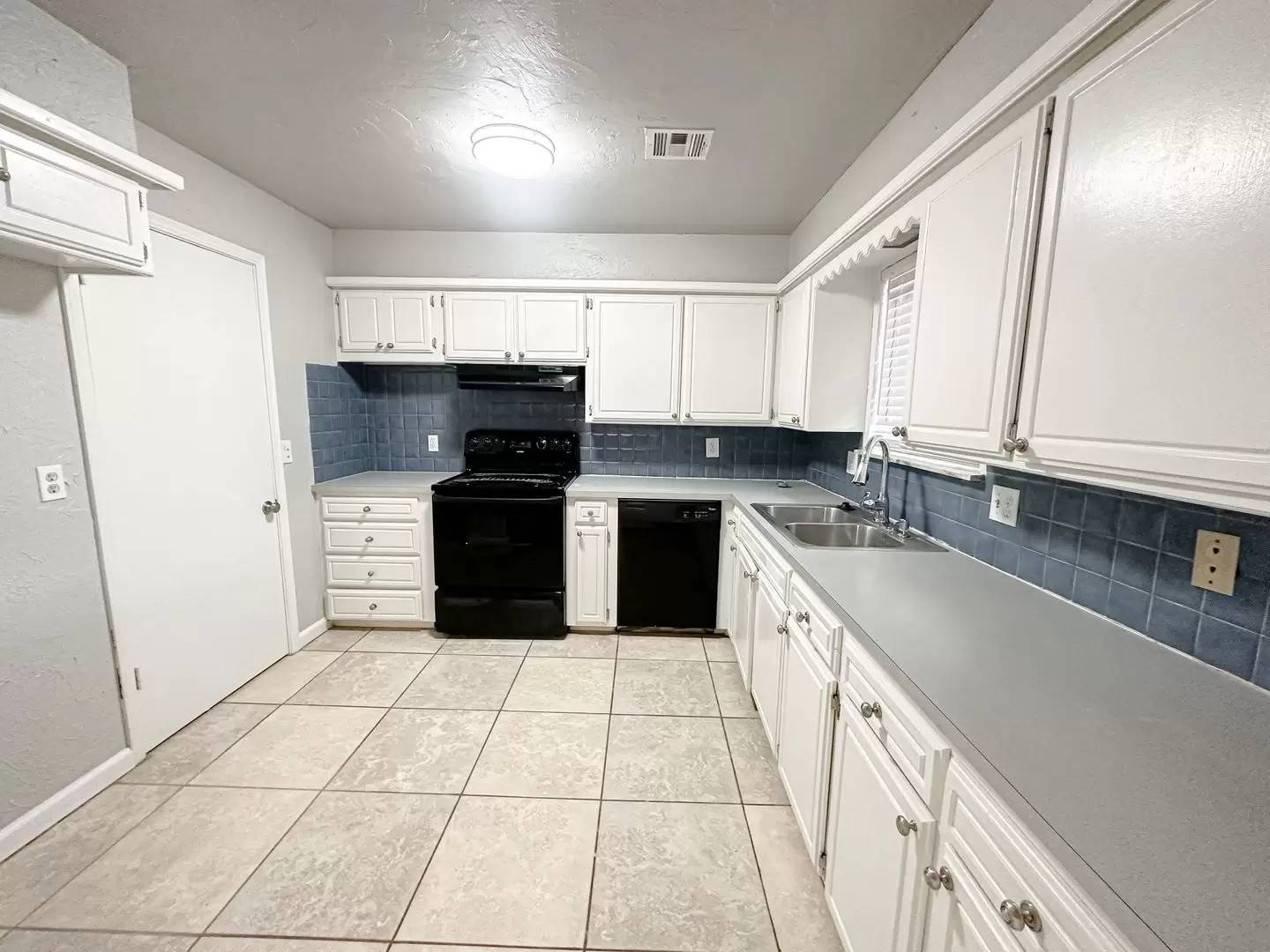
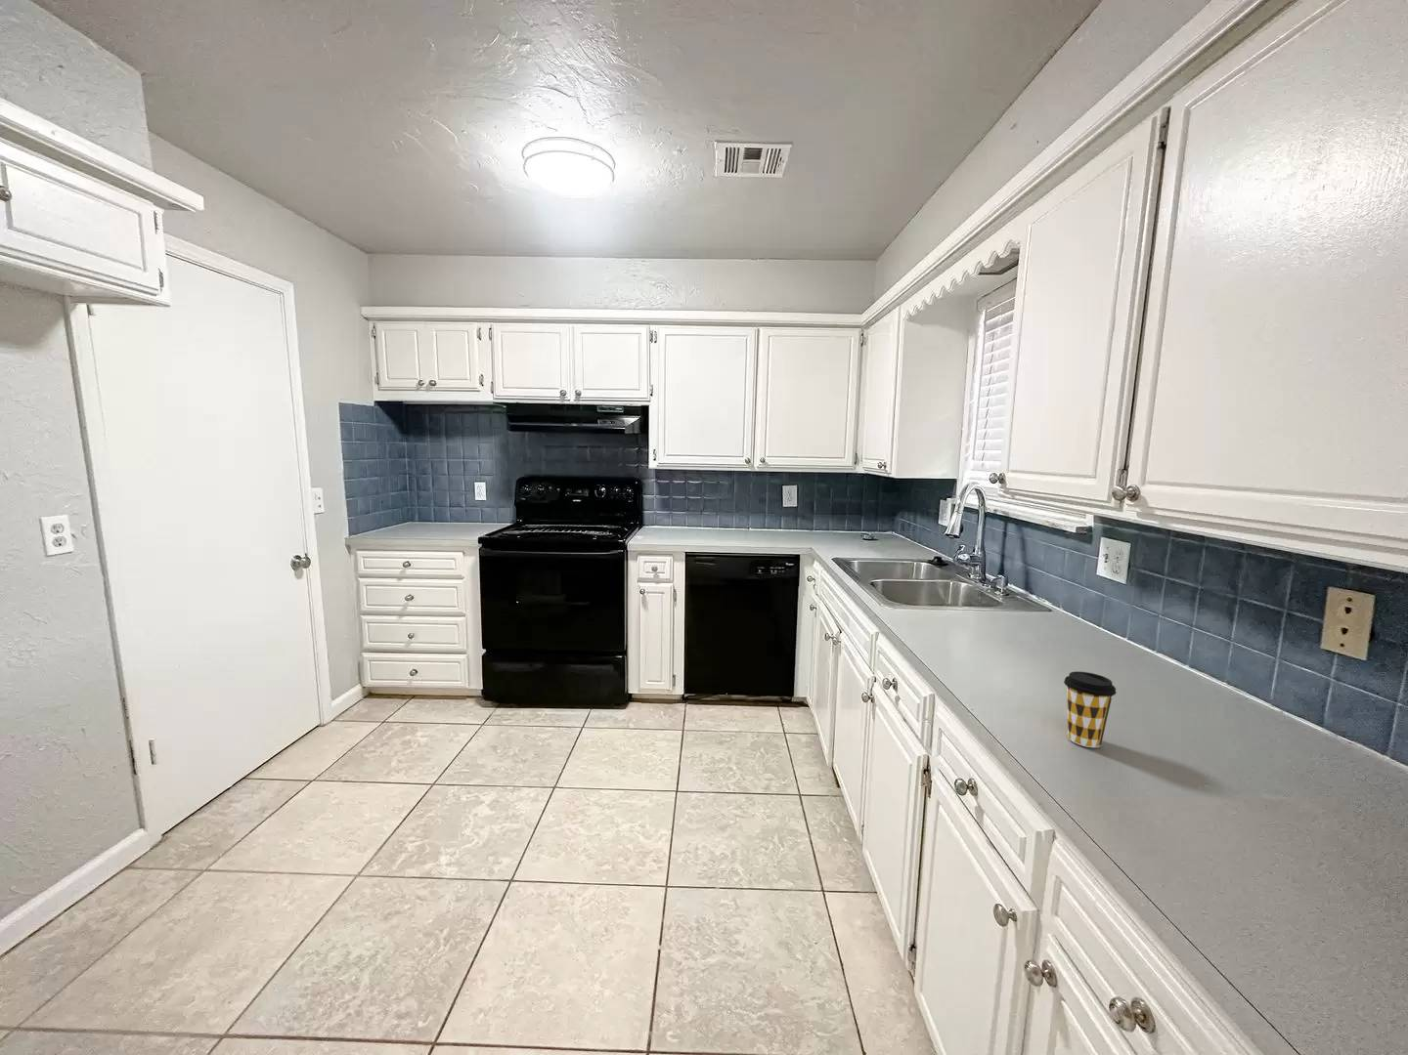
+ coffee cup [1063,670,1116,748]
